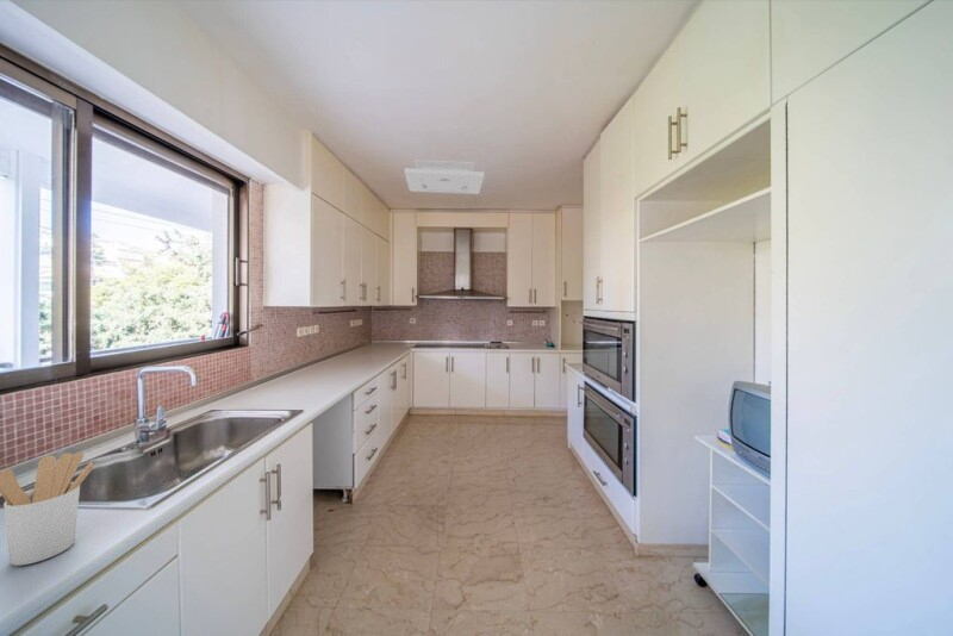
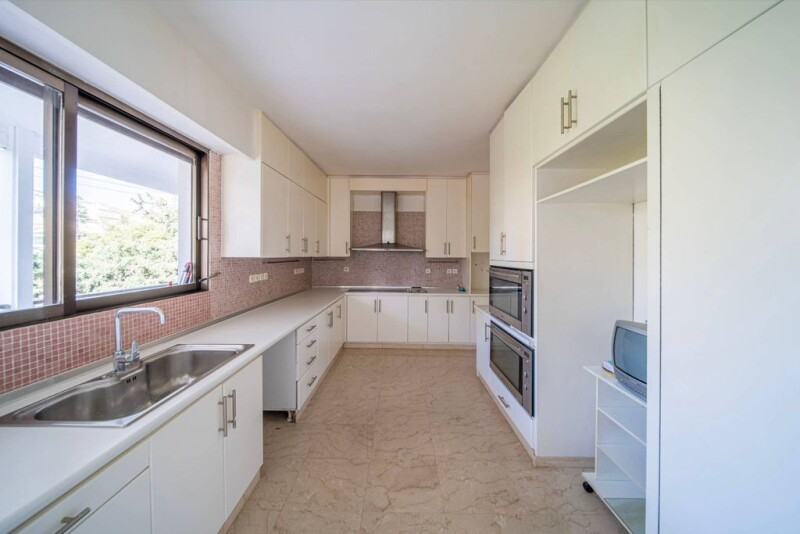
- utensil holder [0,451,95,567]
- ceiling light [403,158,486,195]
